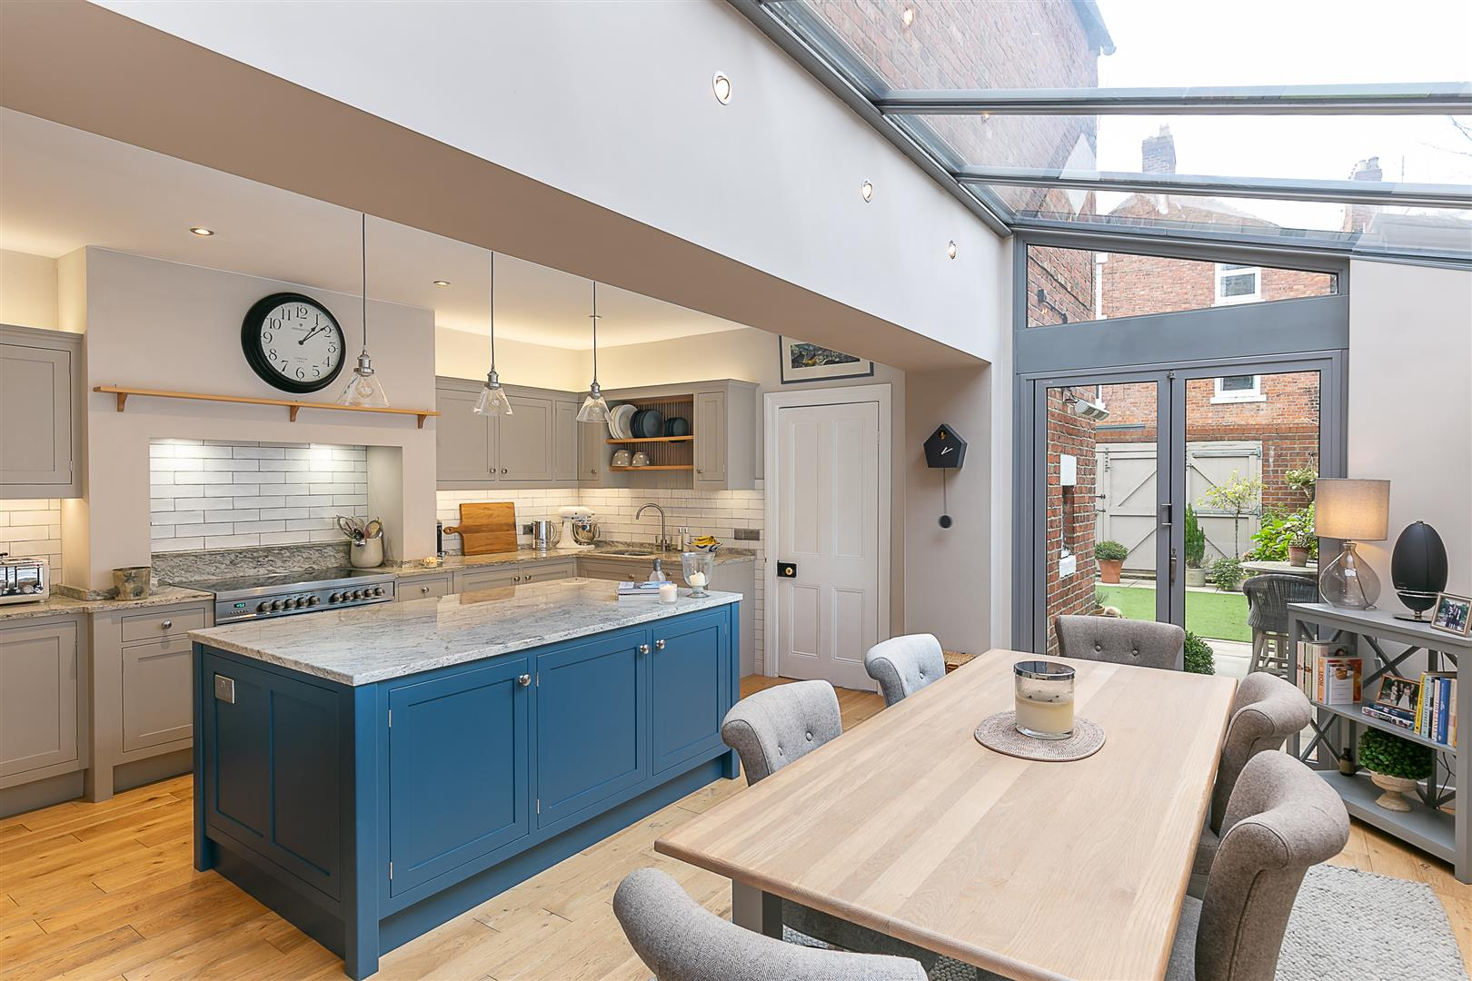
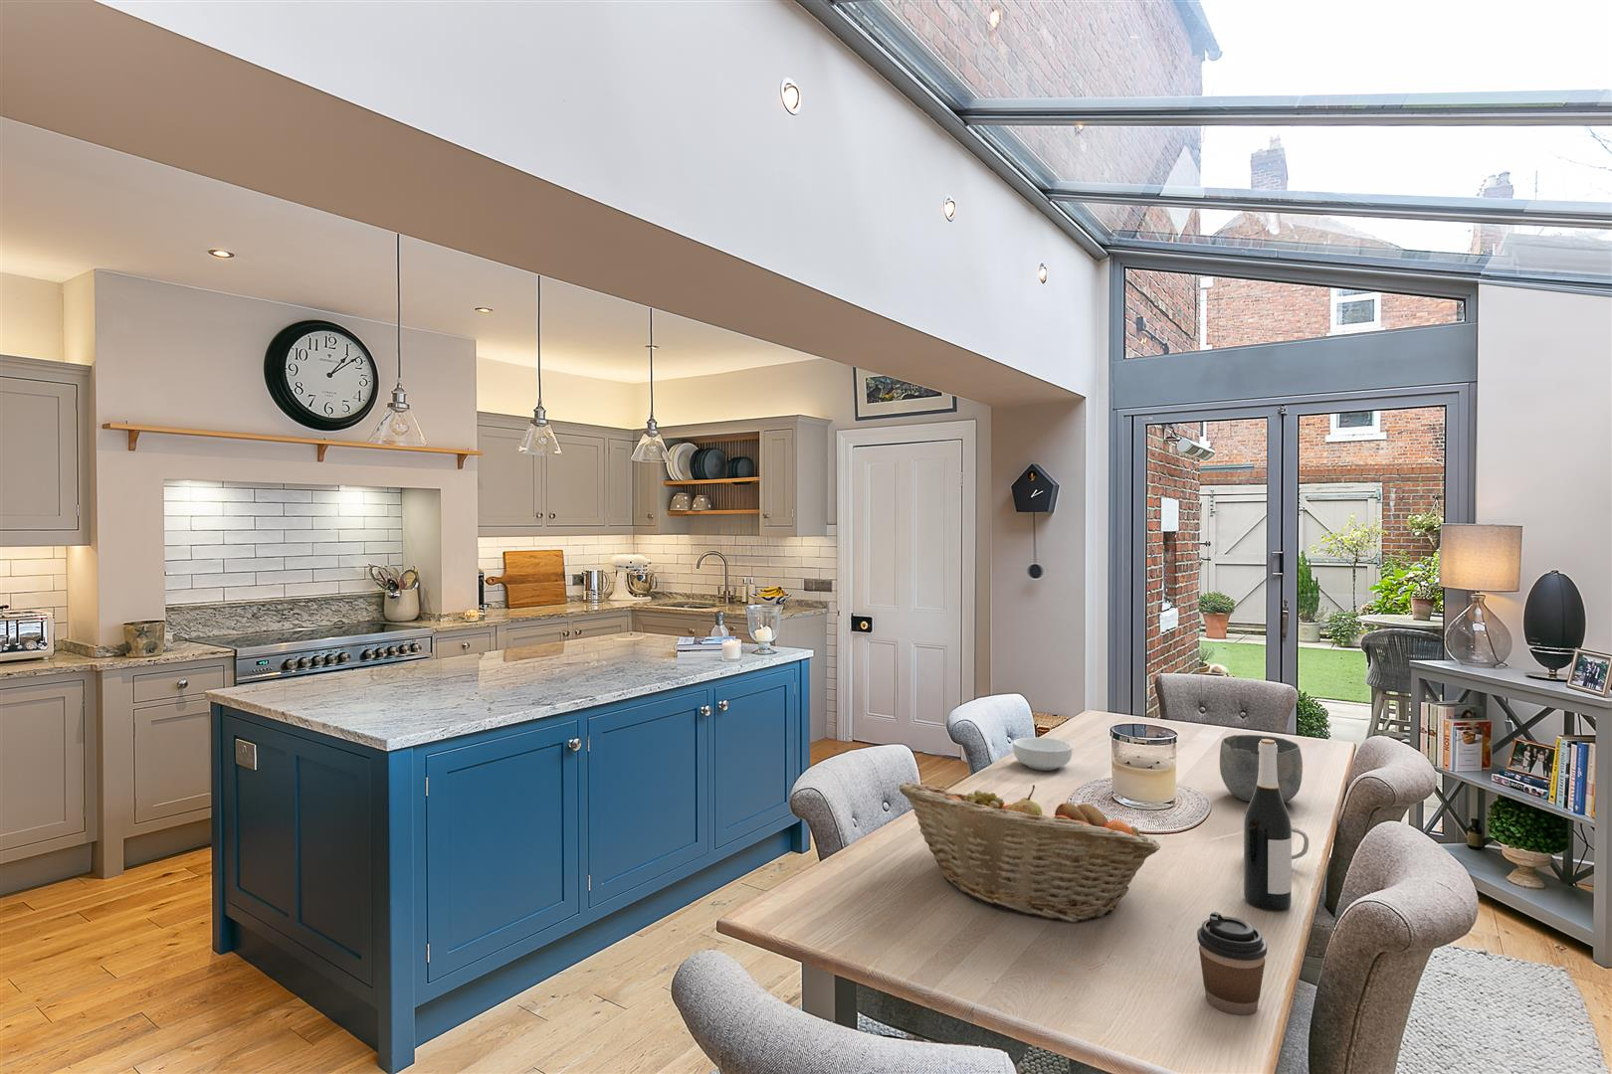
+ fruit basket [897,780,1161,924]
+ coffee cup [1196,911,1268,1015]
+ wine bottle [1243,738,1293,912]
+ bowl [1219,734,1304,803]
+ cereal bowl [1012,737,1073,772]
+ mug [1244,808,1310,861]
